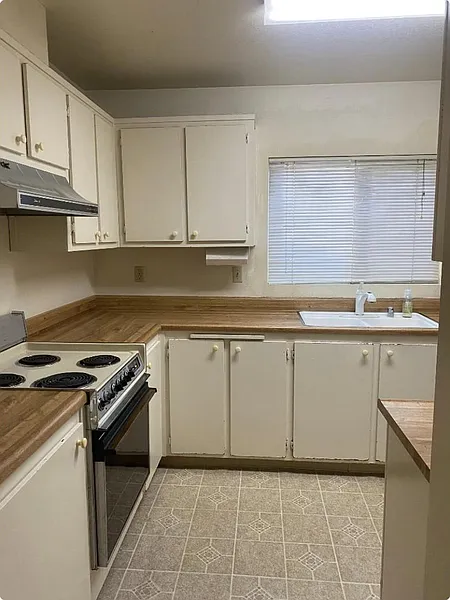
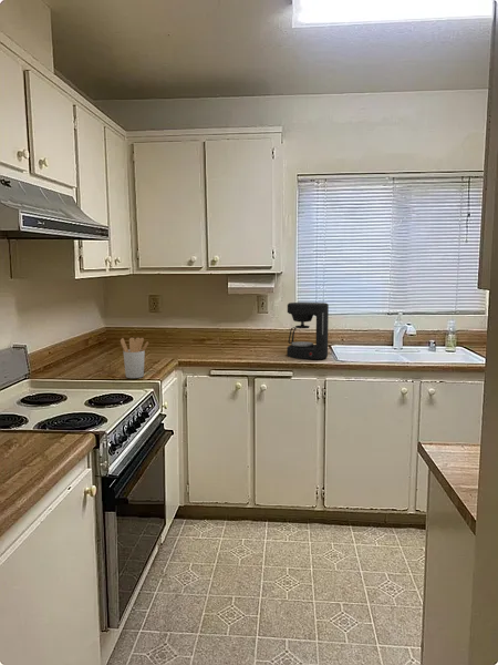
+ coffee maker [286,301,330,360]
+ utensil holder [120,337,149,379]
